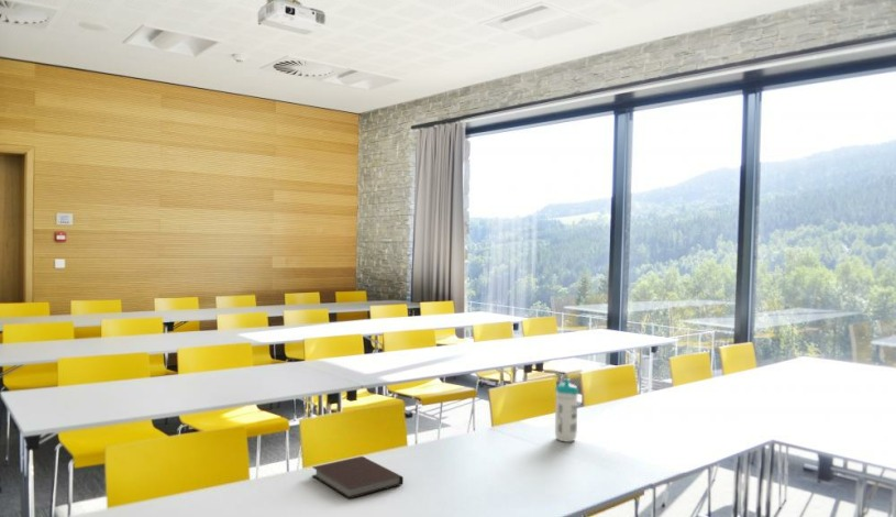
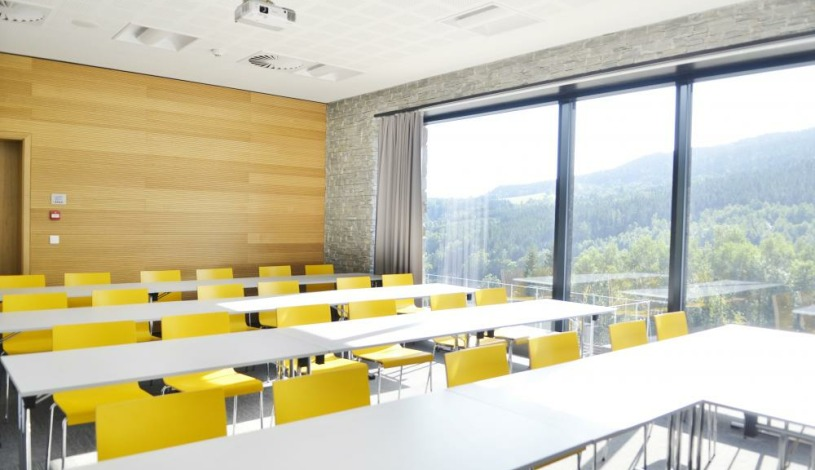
- notebook [311,455,405,501]
- water bottle [554,377,579,443]
